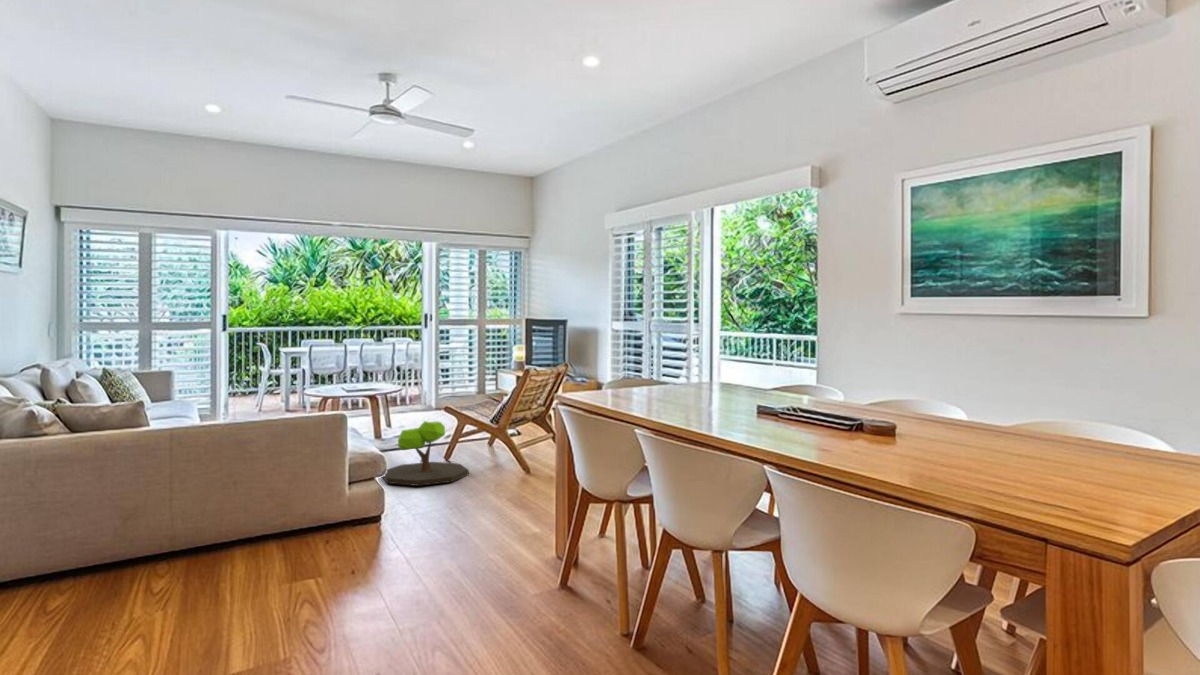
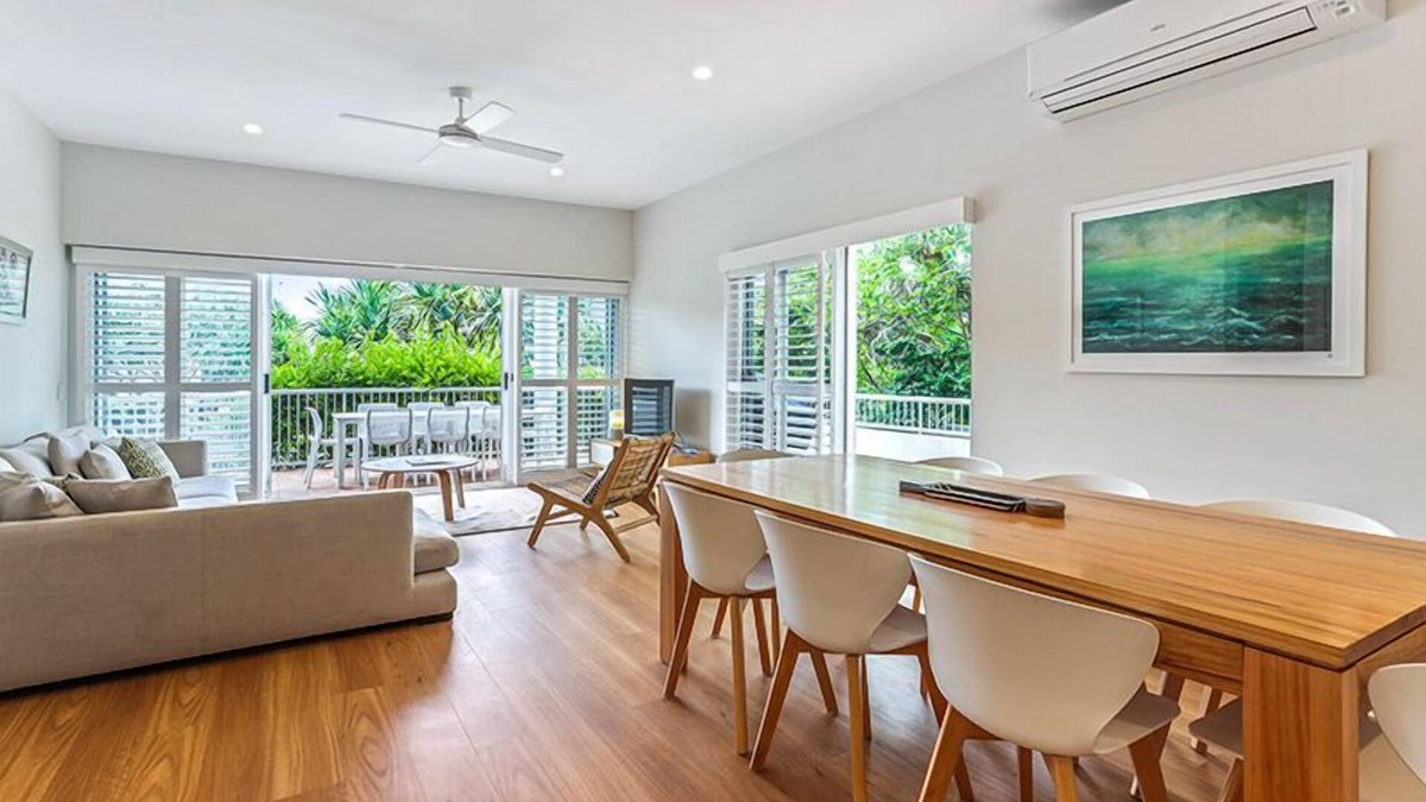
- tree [382,420,470,487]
